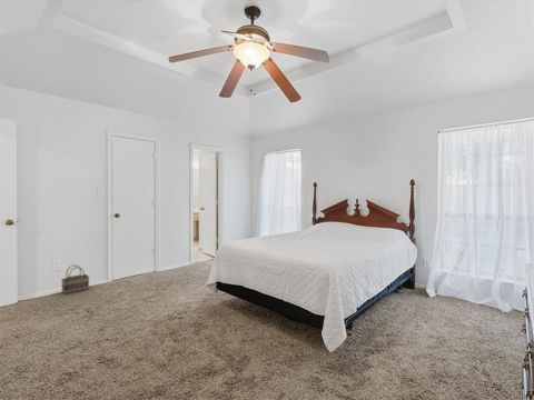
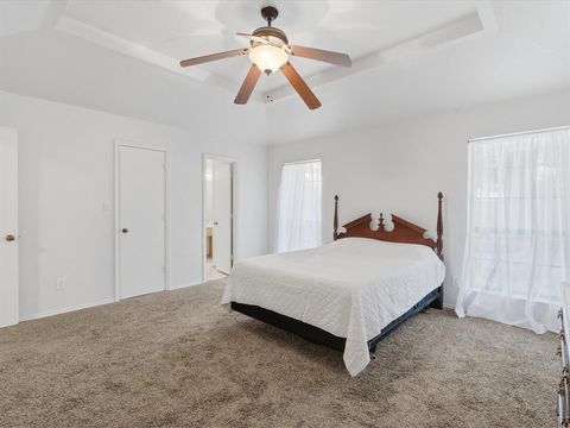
- basket [60,264,90,296]
